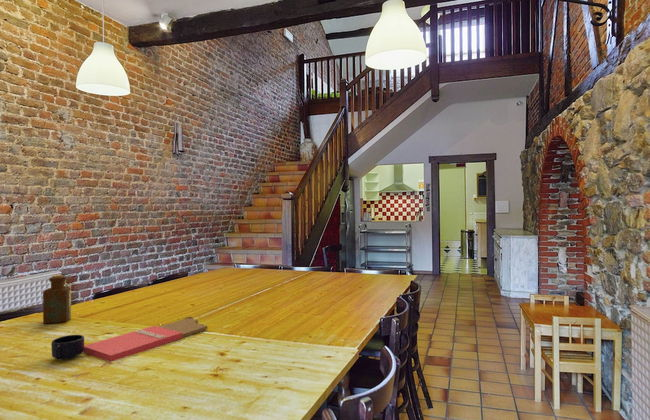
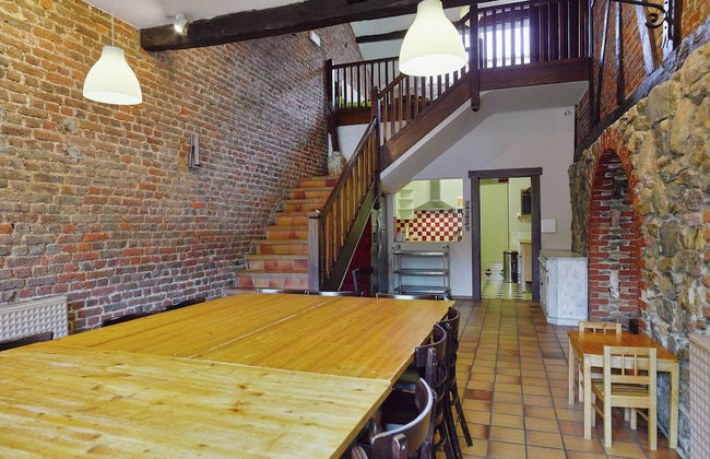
- mug [50,334,85,361]
- bottle [42,274,72,325]
- cutting board [82,316,208,362]
